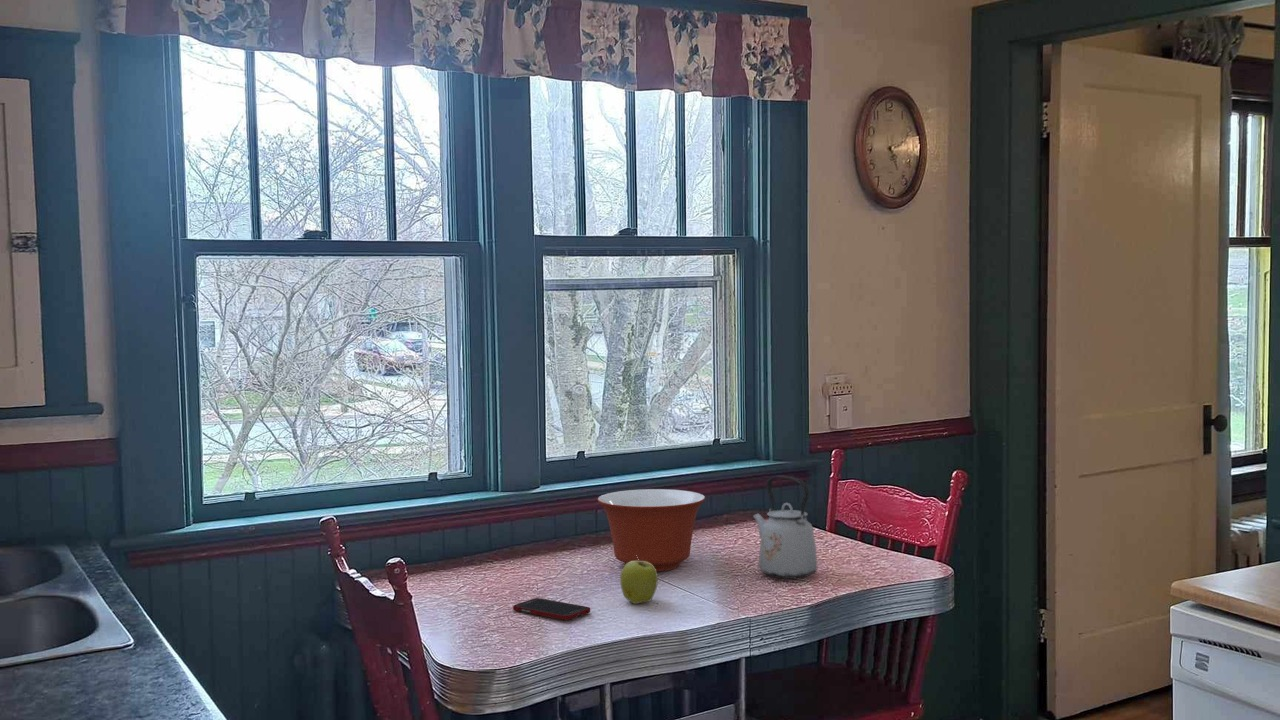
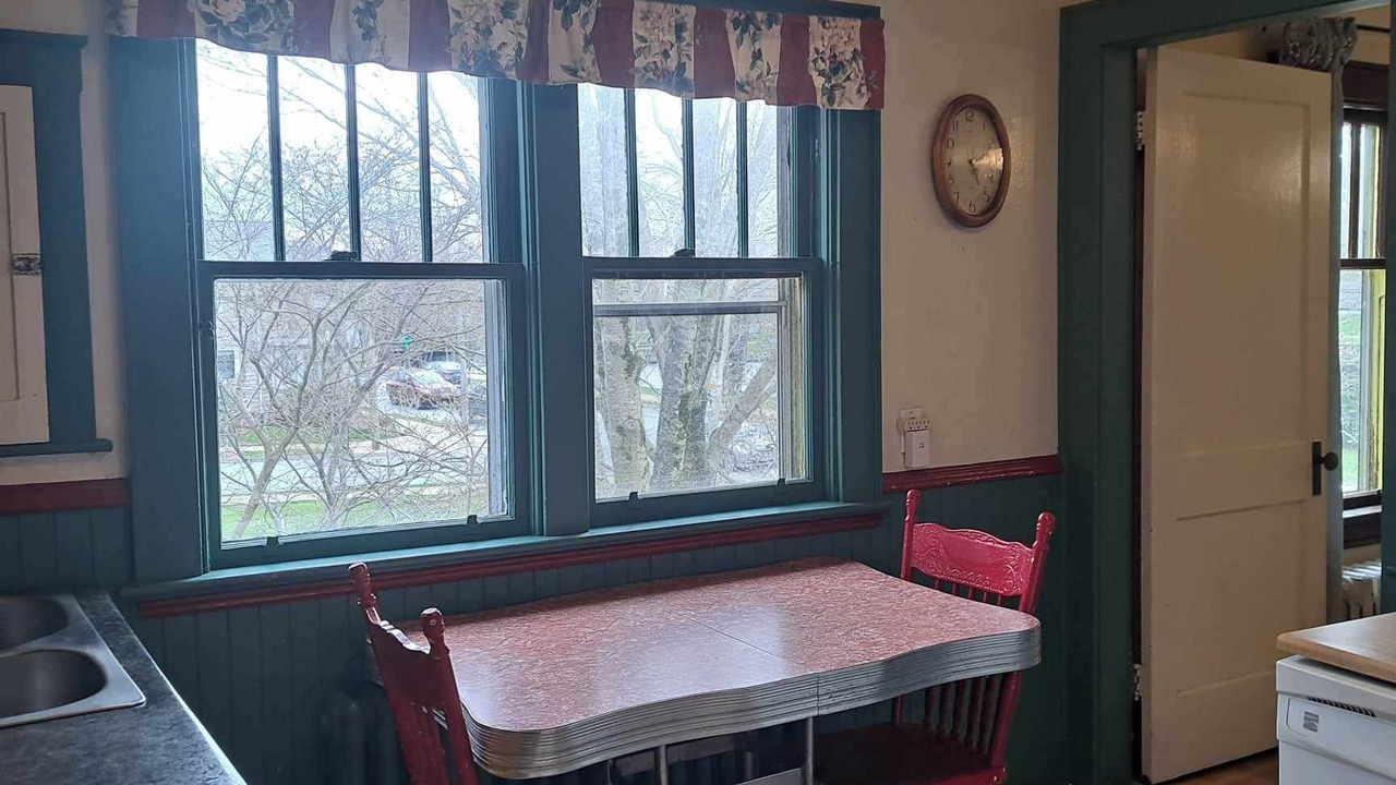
- apple [619,555,659,605]
- mixing bowl [596,488,706,572]
- cell phone [512,597,591,621]
- kettle [752,474,819,580]
